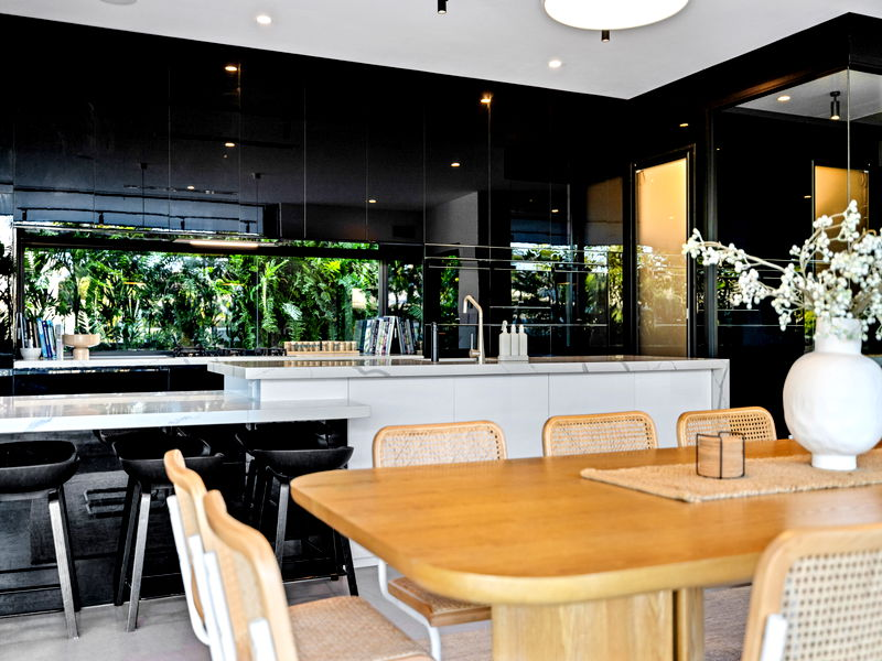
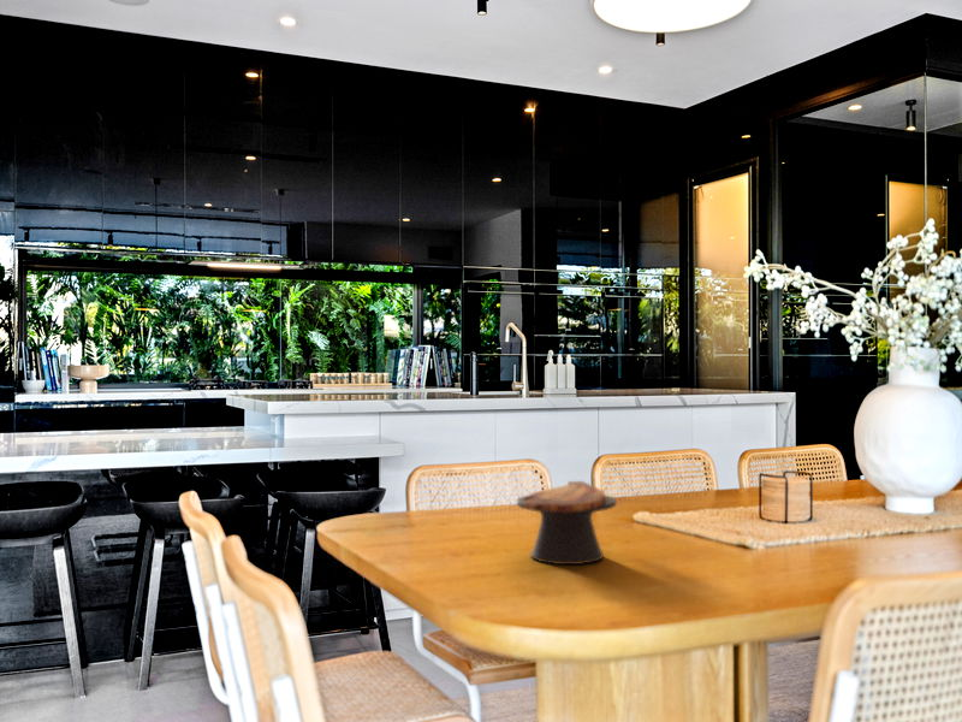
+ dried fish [516,480,618,566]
